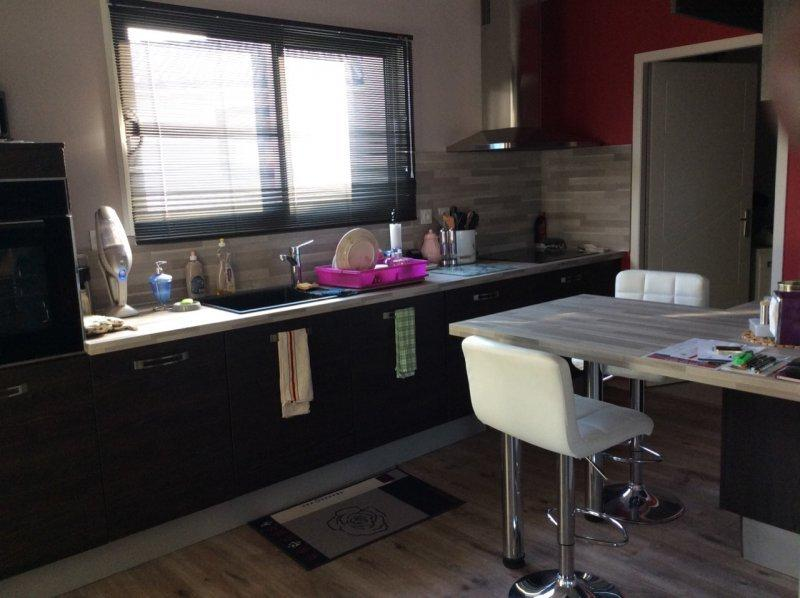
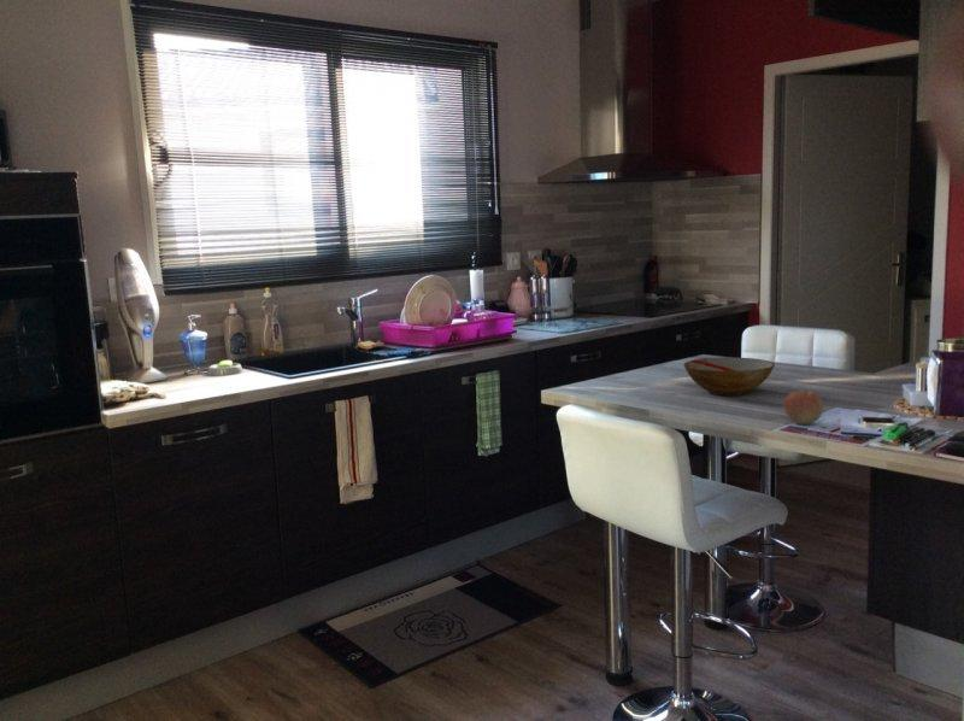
+ apple [783,389,824,426]
+ bowl [682,356,776,397]
